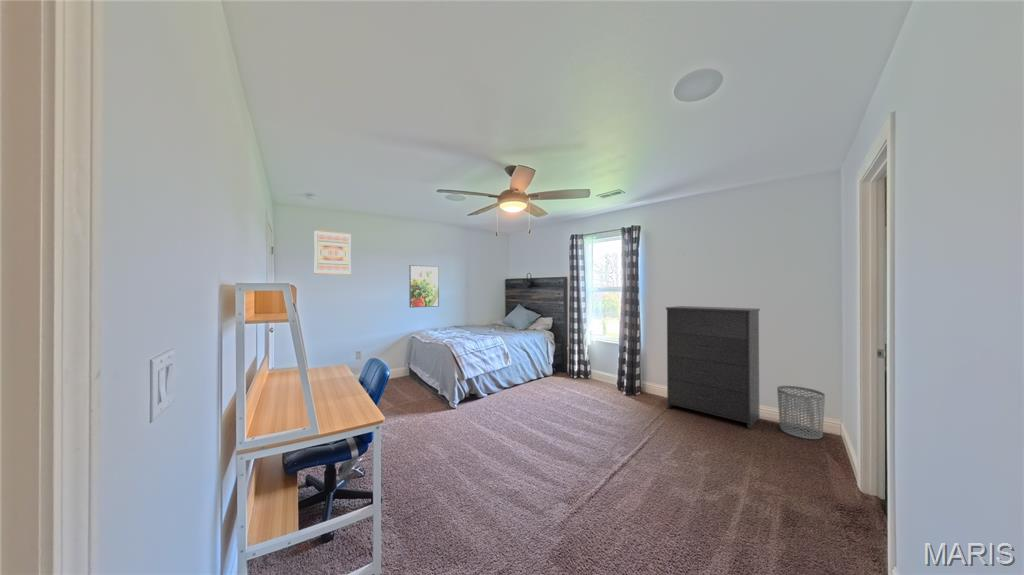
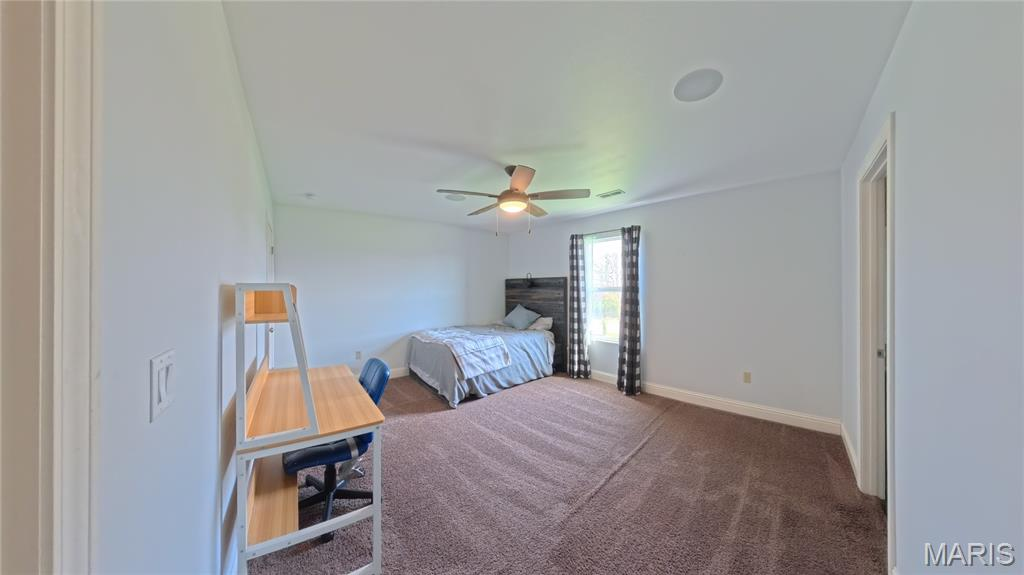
- waste bin [776,385,826,440]
- dresser [665,305,761,430]
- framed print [408,264,440,309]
- wall art [314,229,352,276]
